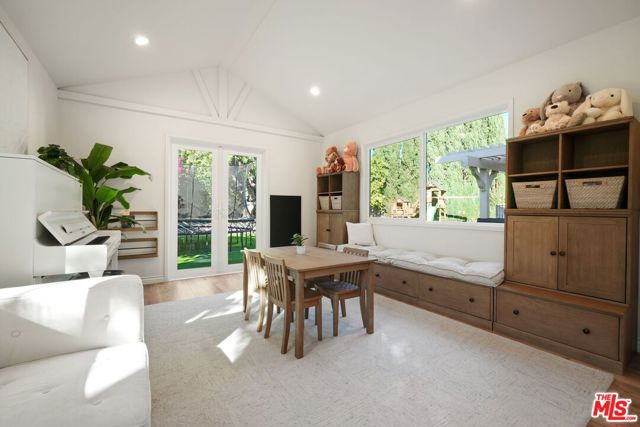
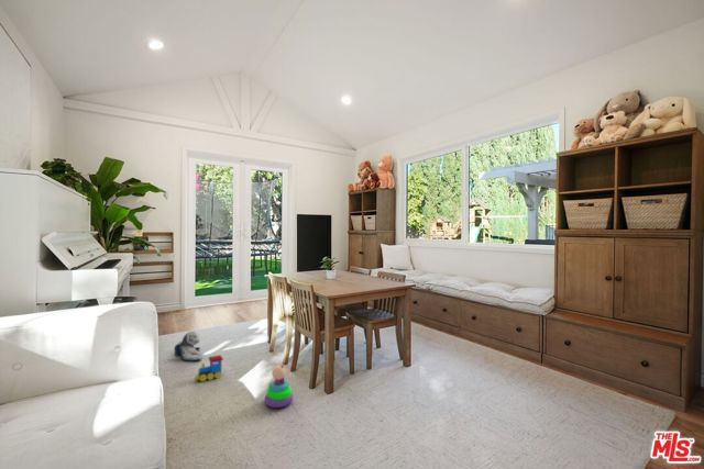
+ toy train [194,354,224,382]
+ stacking toy [264,364,294,409]
+ plush toy [174,331,204,362]
